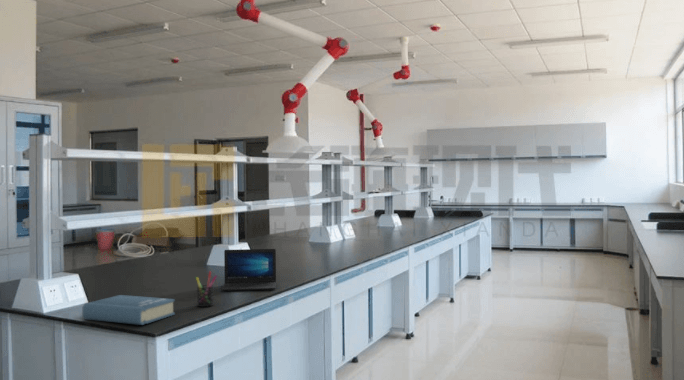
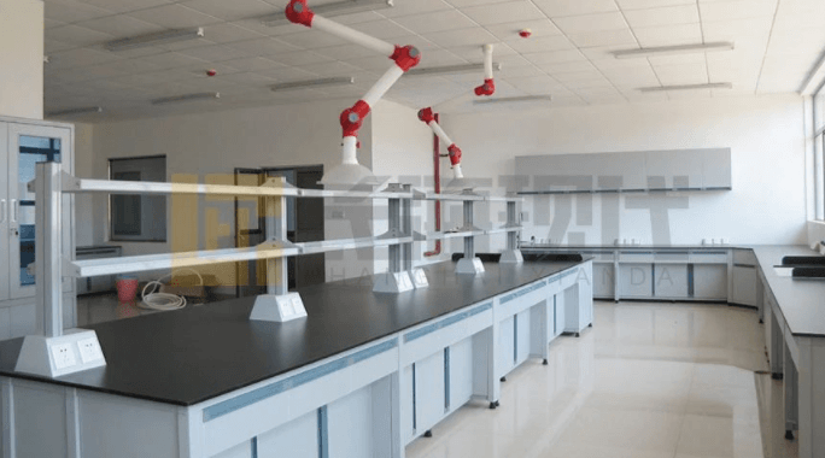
- laptop [220,248,277,292]
- book [82,294,176,326]
- pen holder [195,271,218,308]
